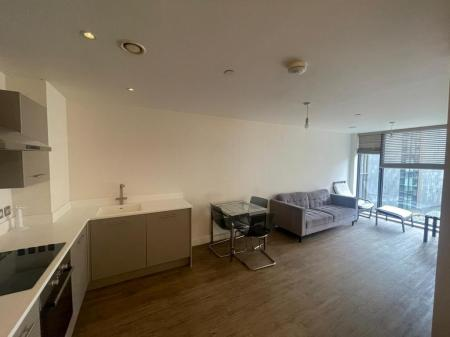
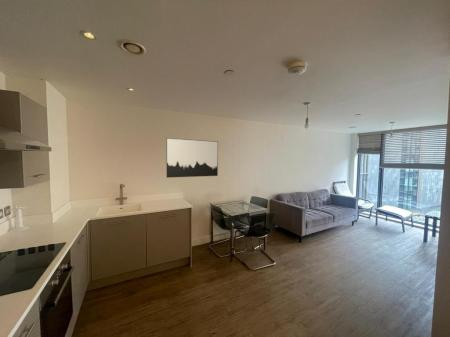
+ wall art [166,137,219,178]
